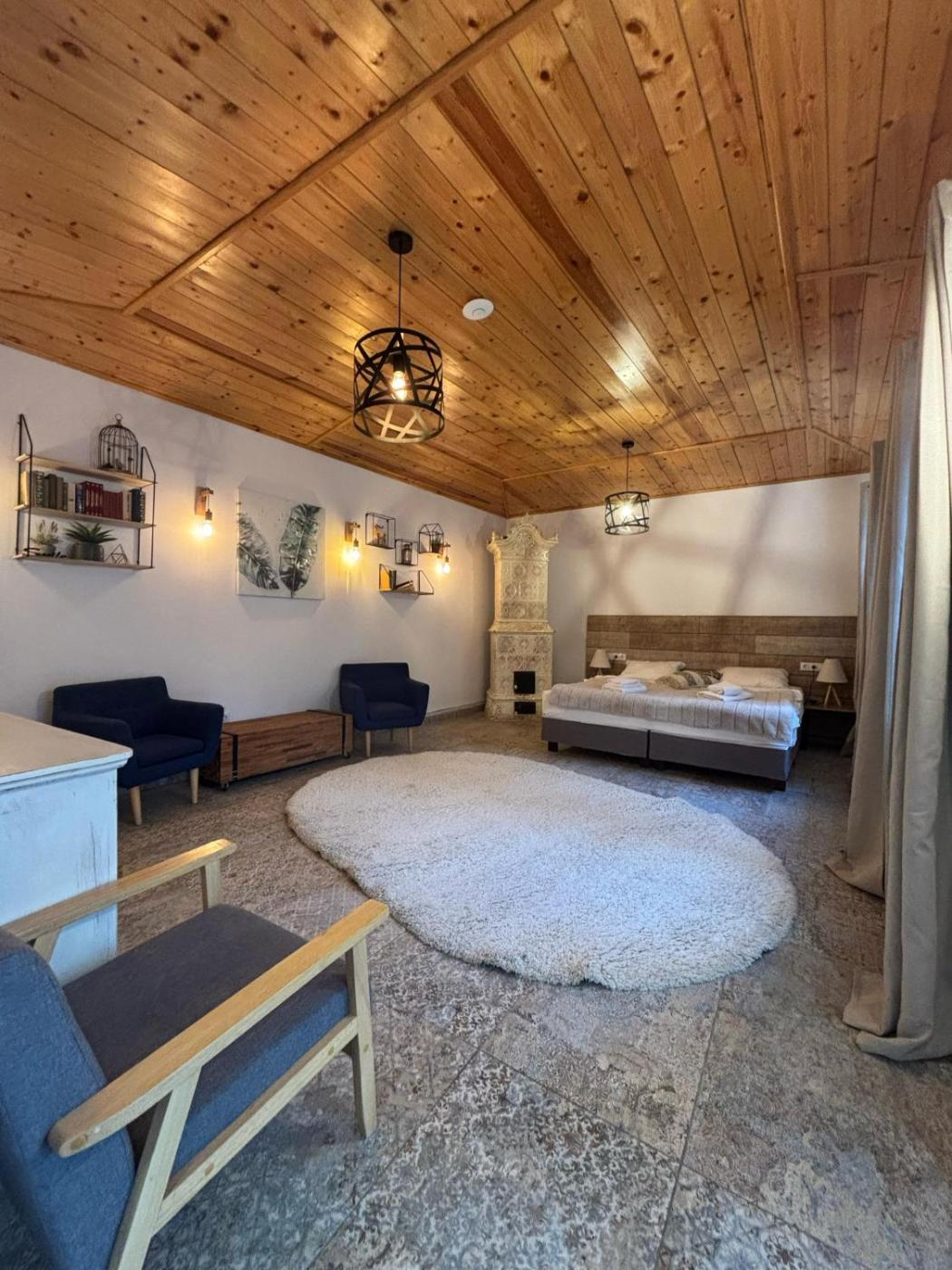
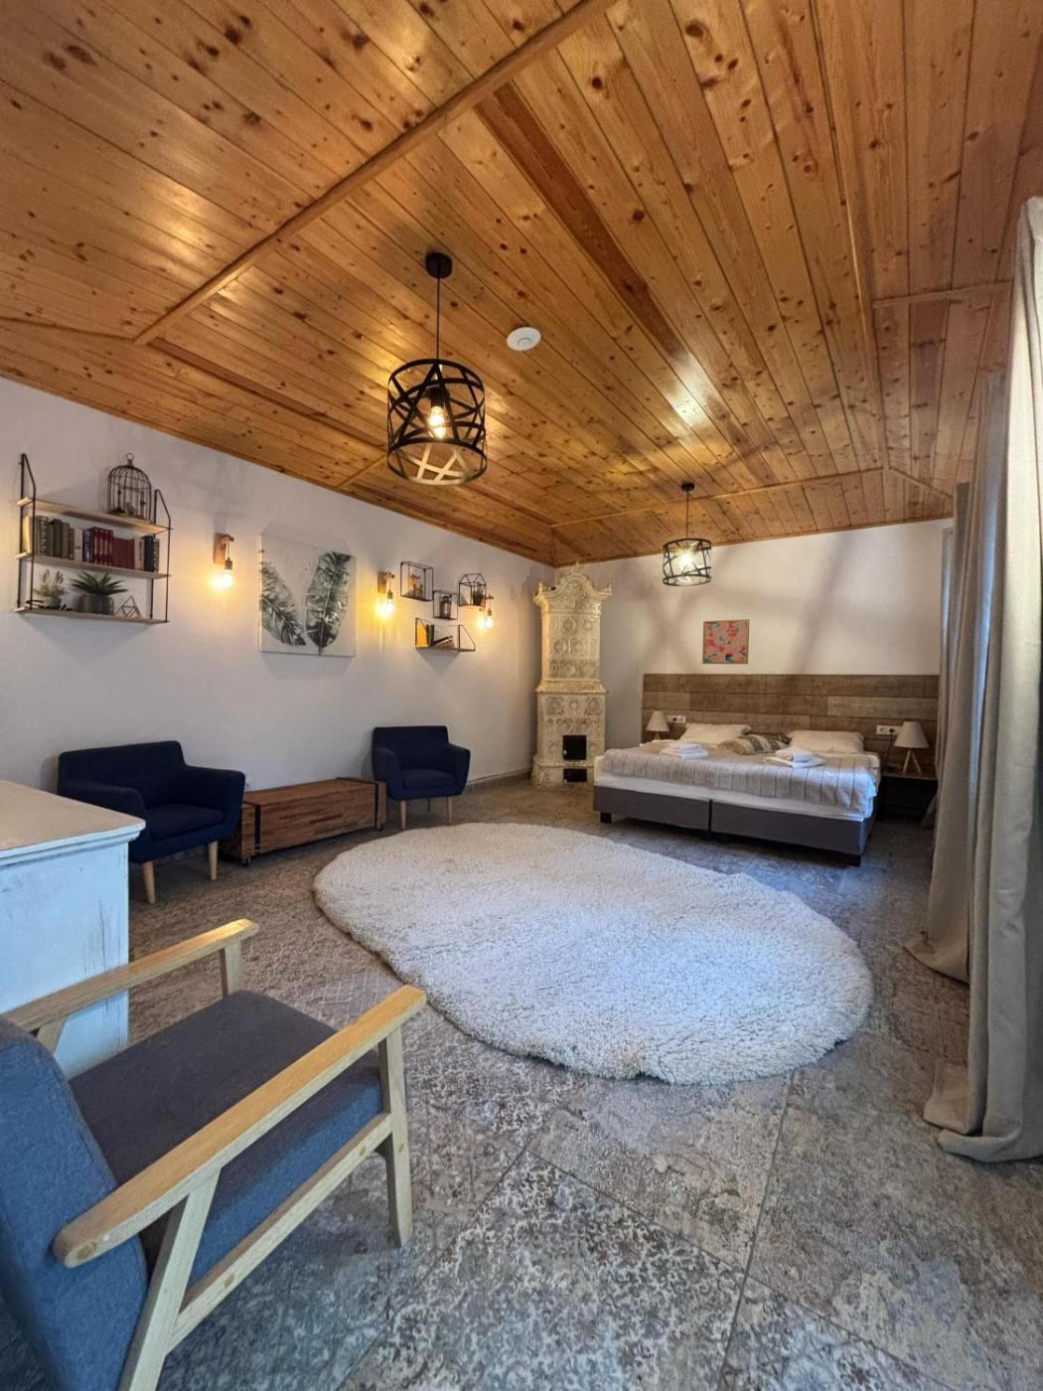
+ wall art [701,618,750,665]
